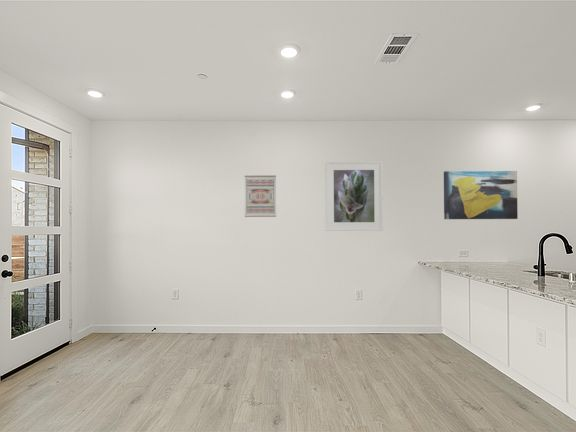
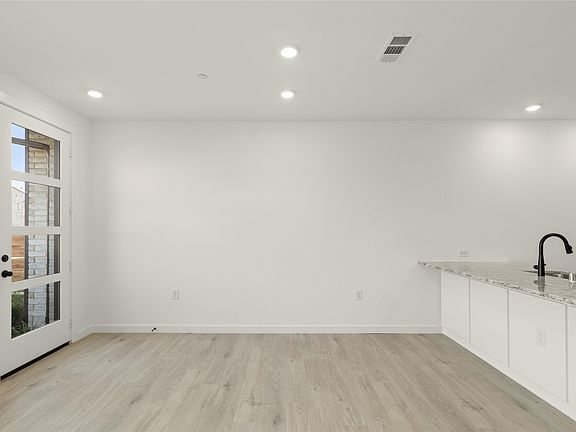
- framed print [324,160,384,232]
- wall art [244,175,277,218]
- wall art [443,170,519,220]
